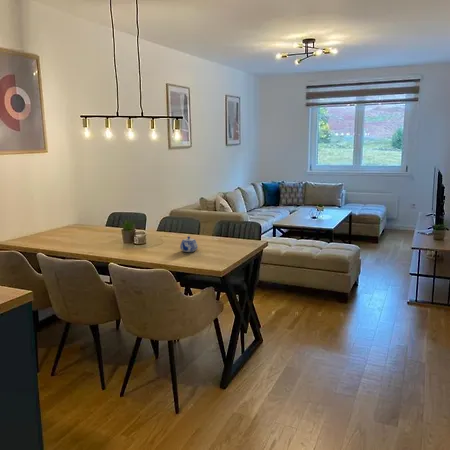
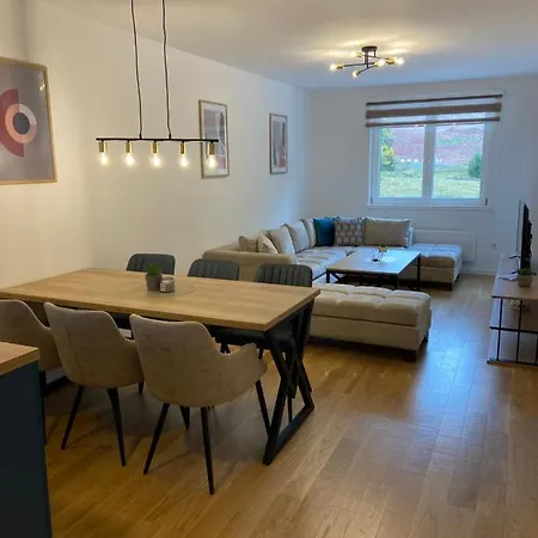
- teapot [179,235,199,253]
